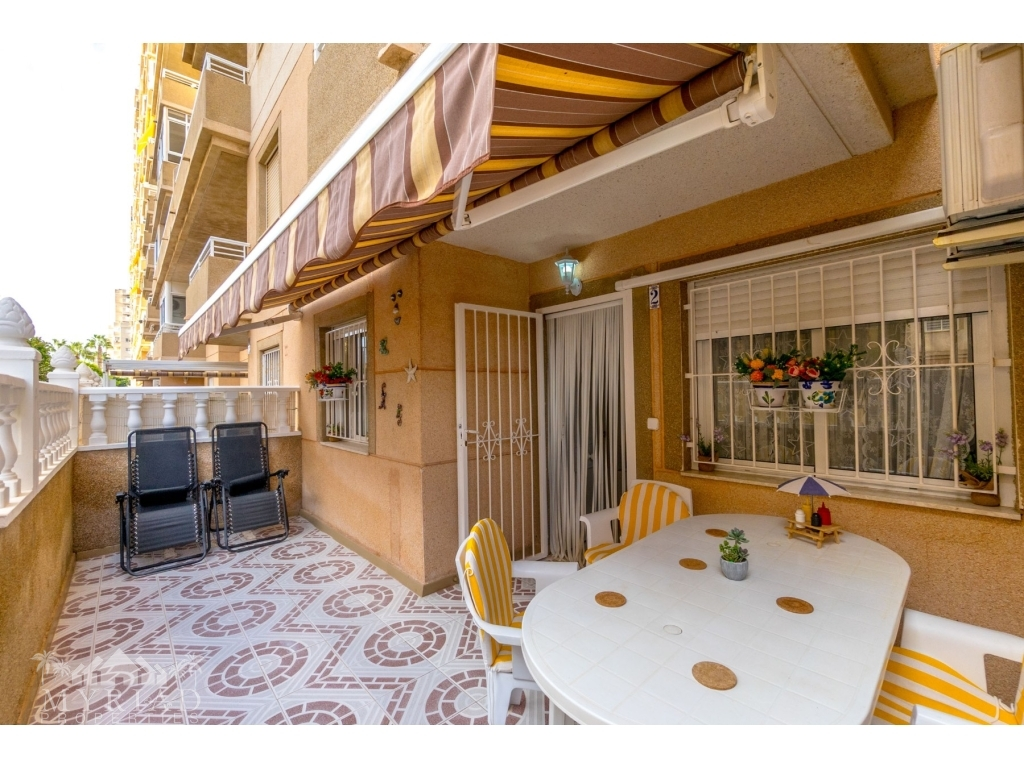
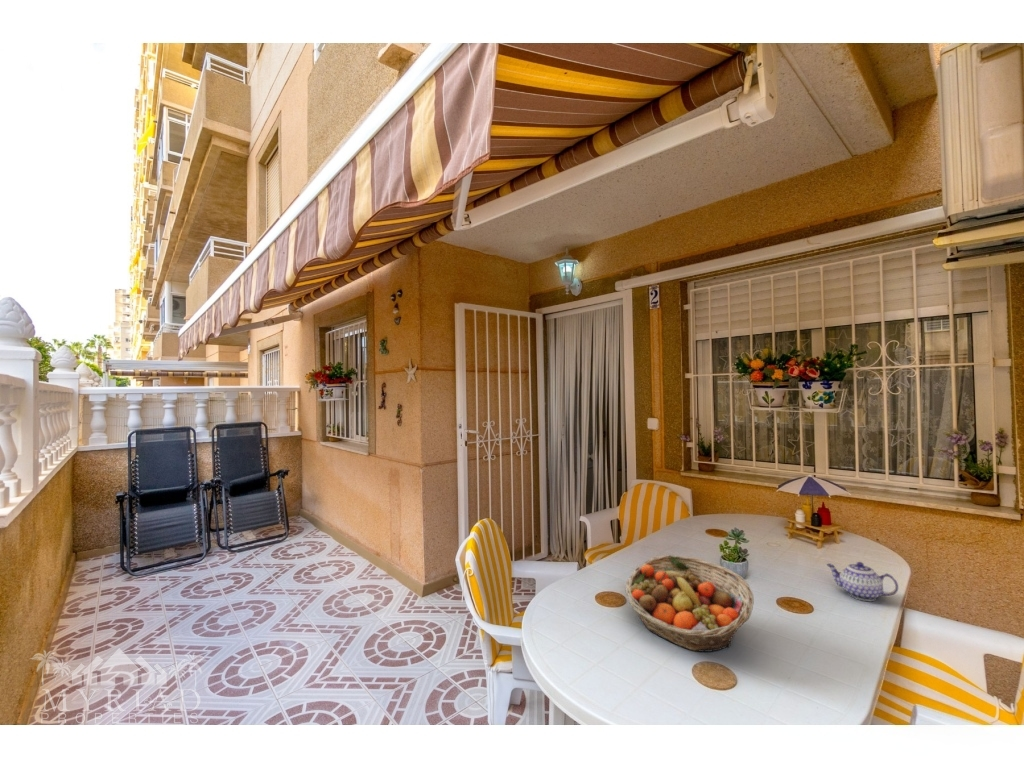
+ teapot [825,561,899,602]
+ fruit basket [625,554,755,653]
